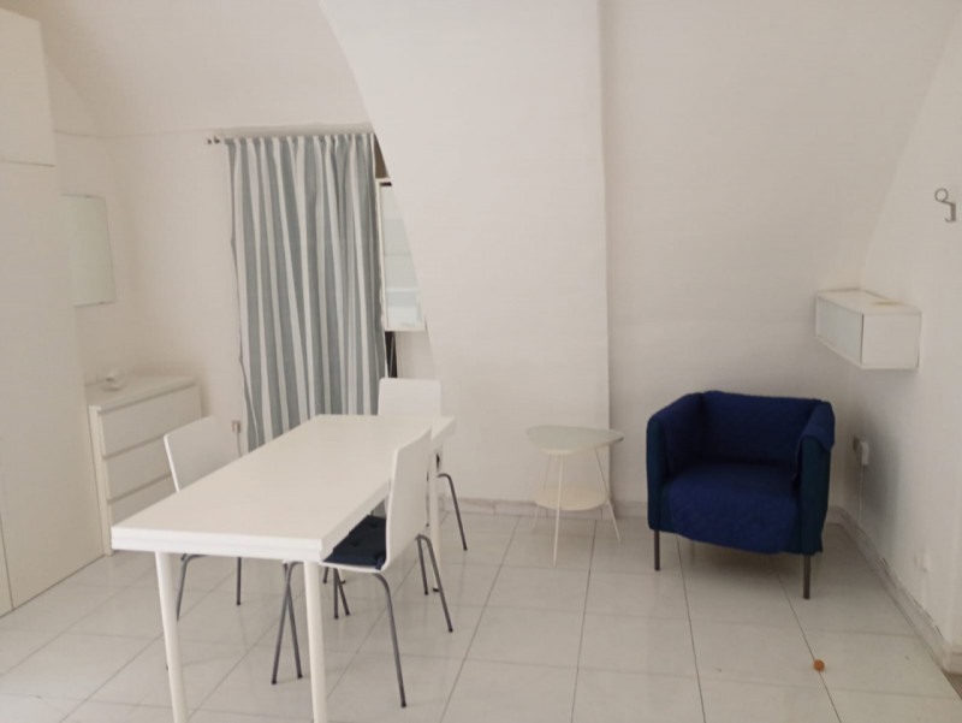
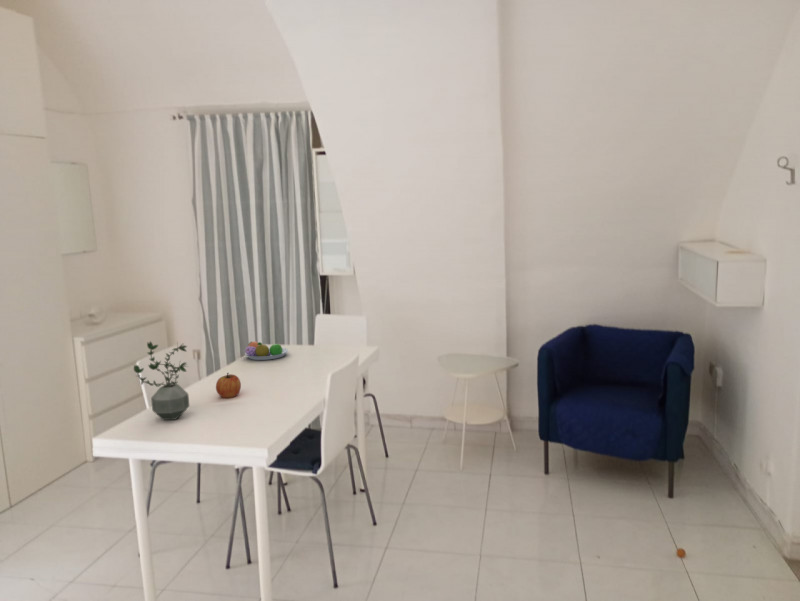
+ fruit bowl [244,340,290,361]
+ apple [215,372,242,399]
+ potted plant [133,340,190,421]
